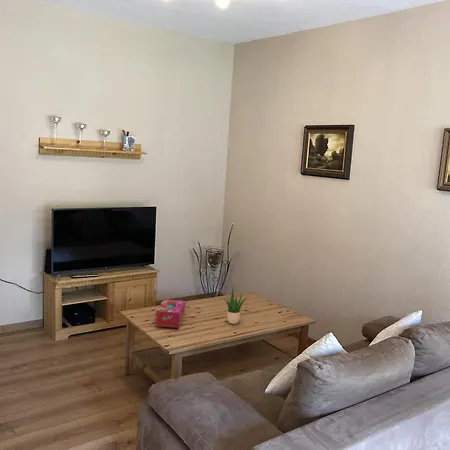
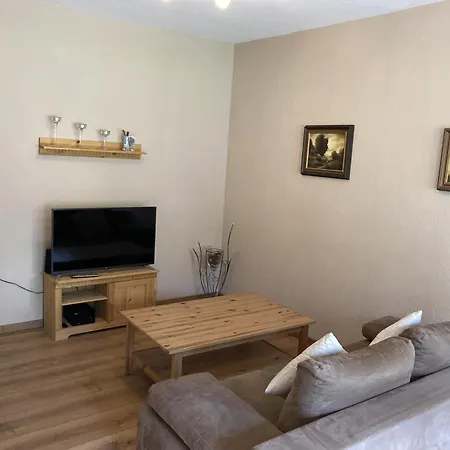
- potted plant [223,283,251,325]
- tissue box [155,299,186,329]
